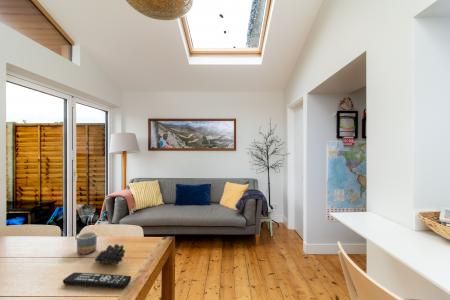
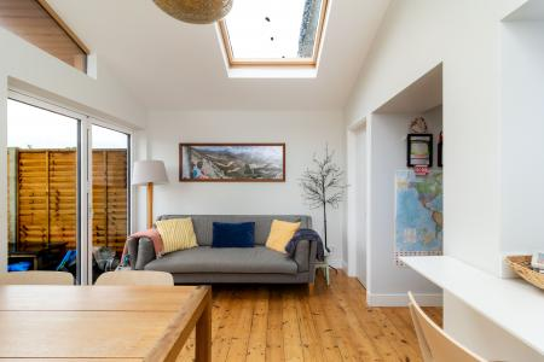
- remote control [62,271,132,290]
- mug [74,231,98,255]
- fruit [94,243,126,266]
